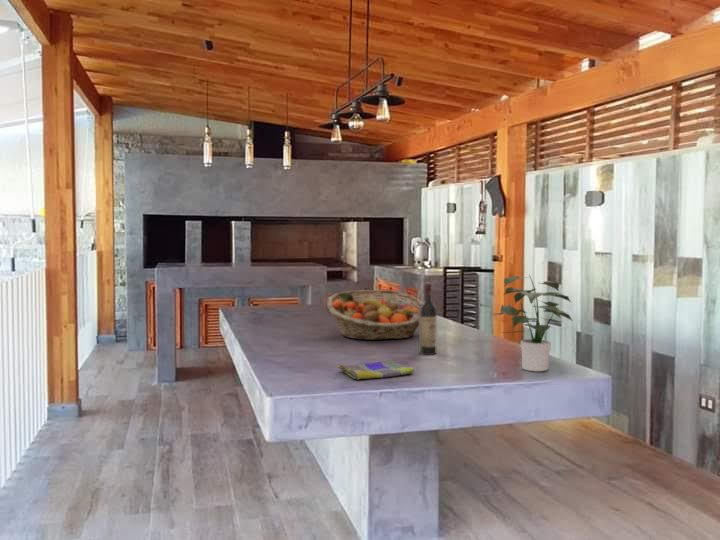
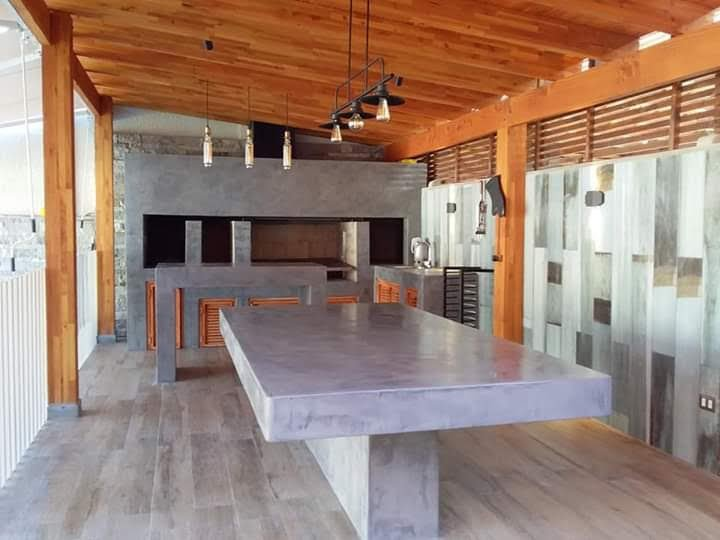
- potted plant [491,274,574,373]
- fruit basket [326,289,423,341]
- dish towel [336,359,415,381]
- wine bottle [418,282,438,356]
